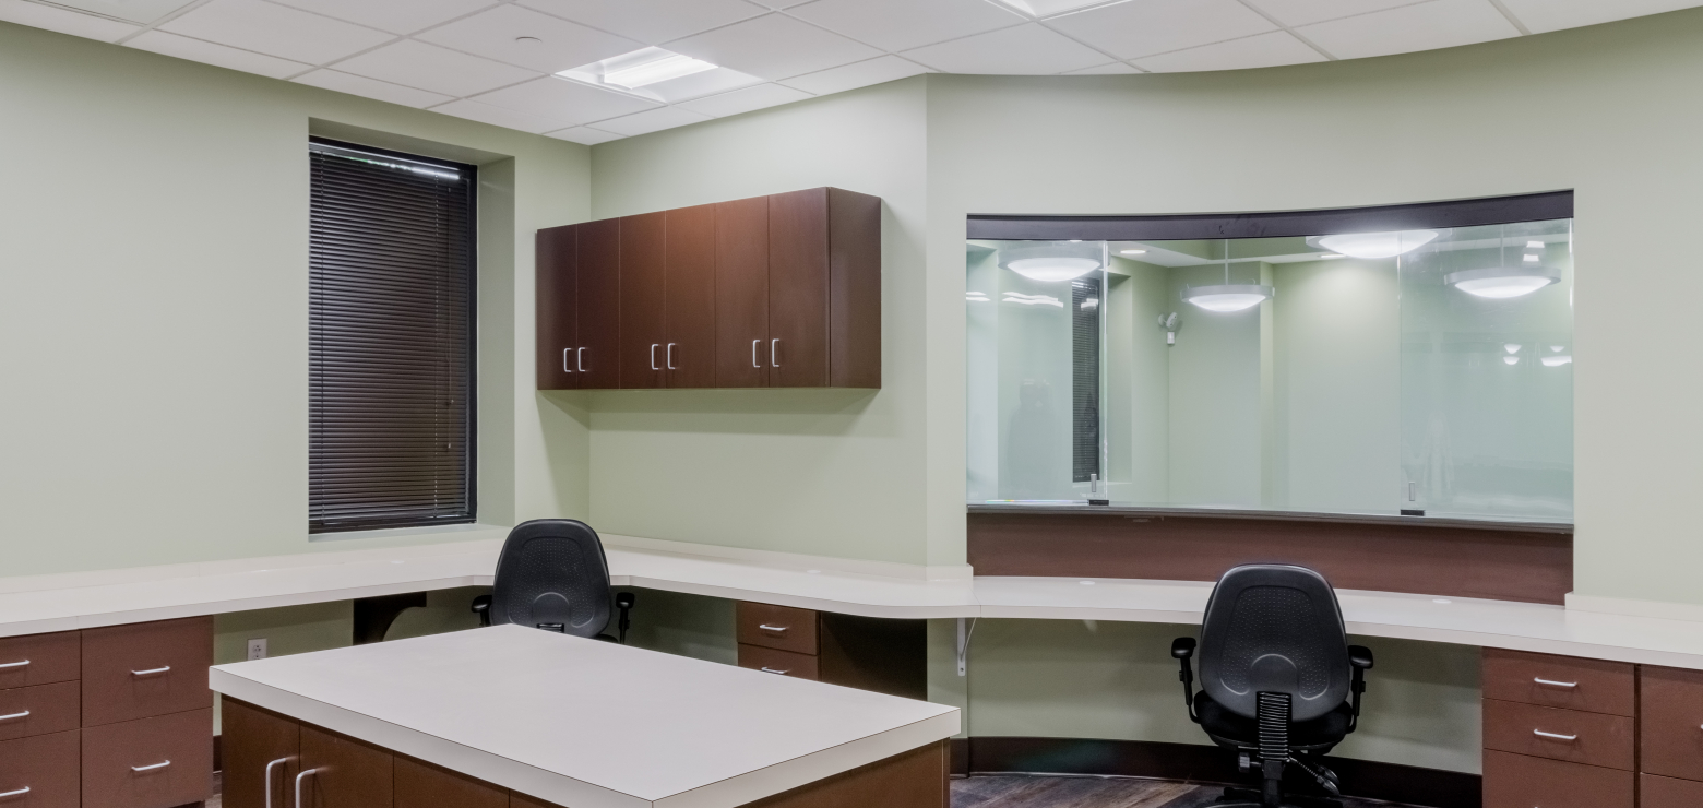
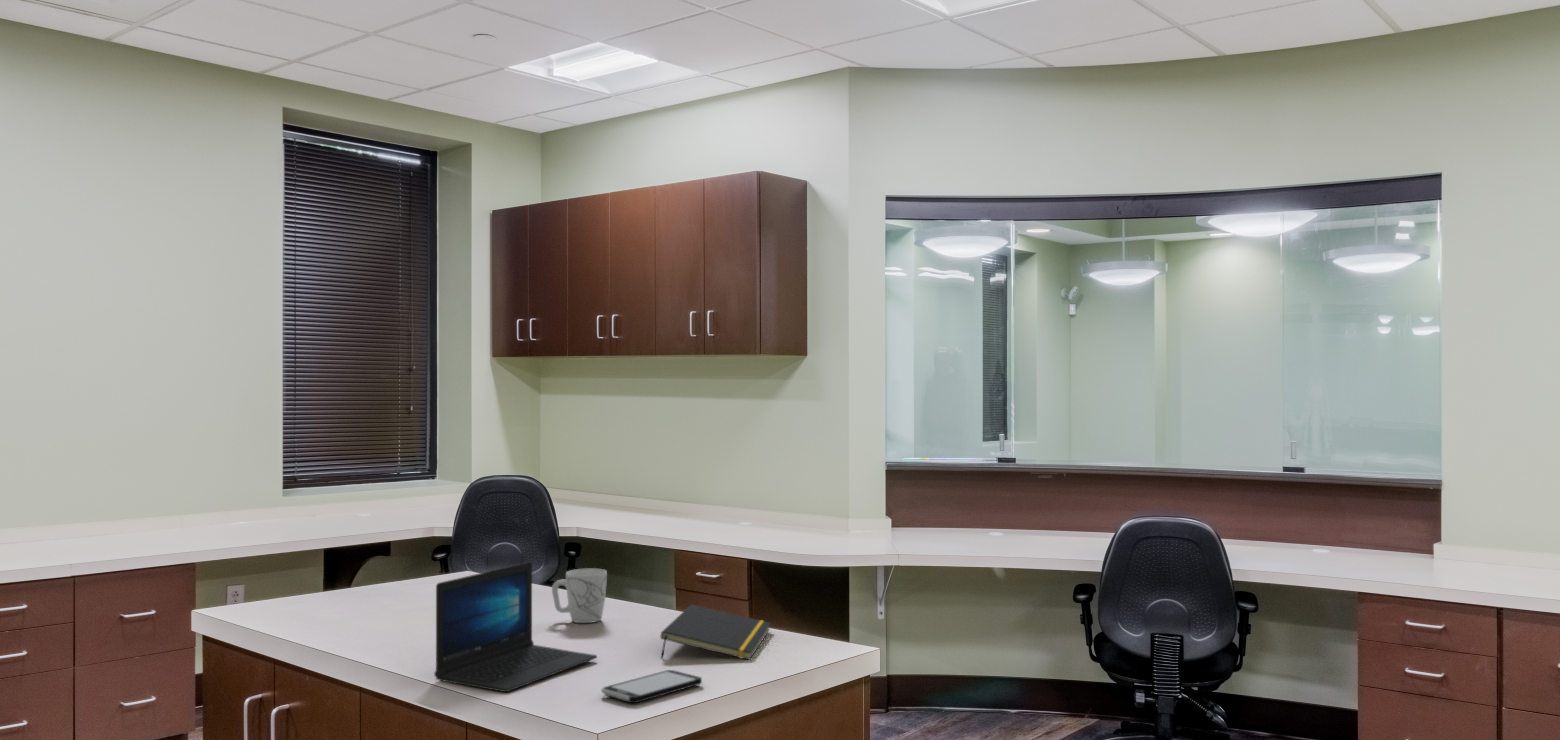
+ smartphone [601,669,703,704]
+ notepad [659,603,772,661]
+ mug [551,567,608,624]
+ laptop [433,561,598,693]
